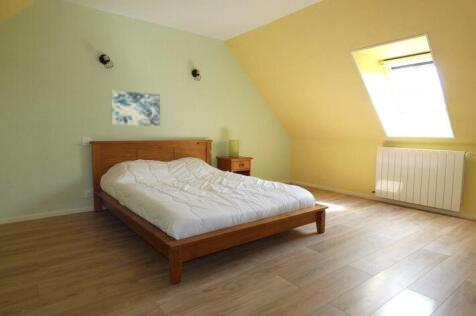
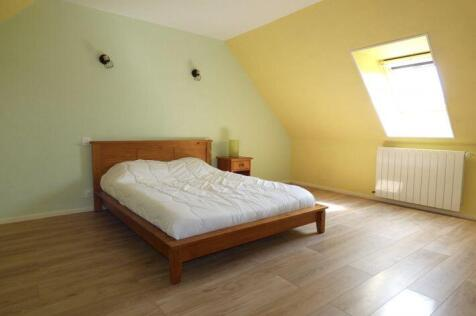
- wall art [110,89,161,127]
